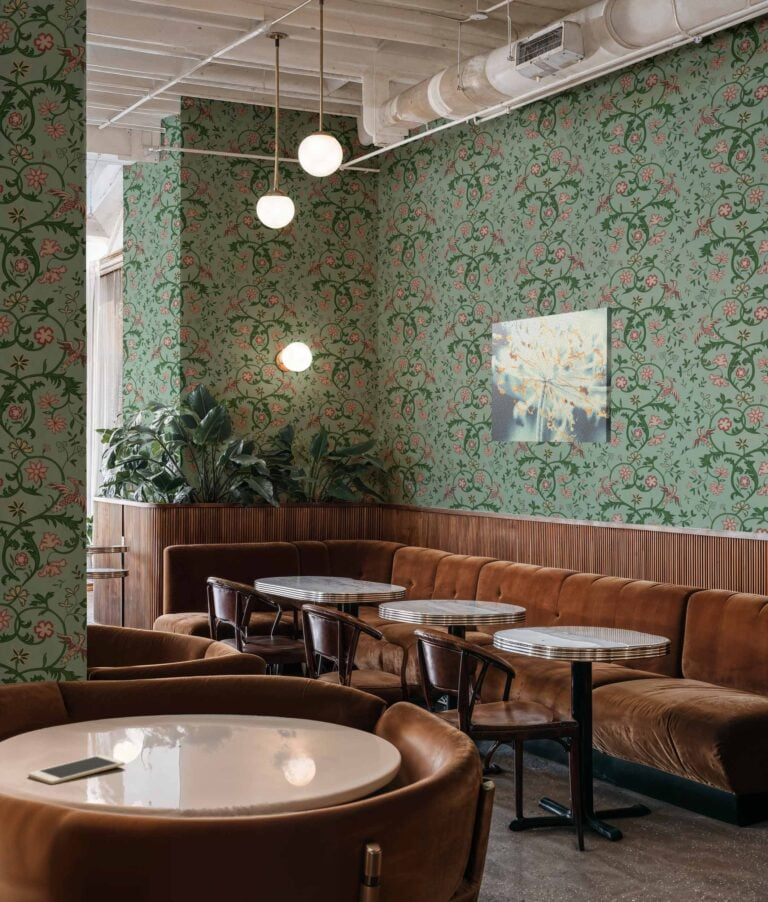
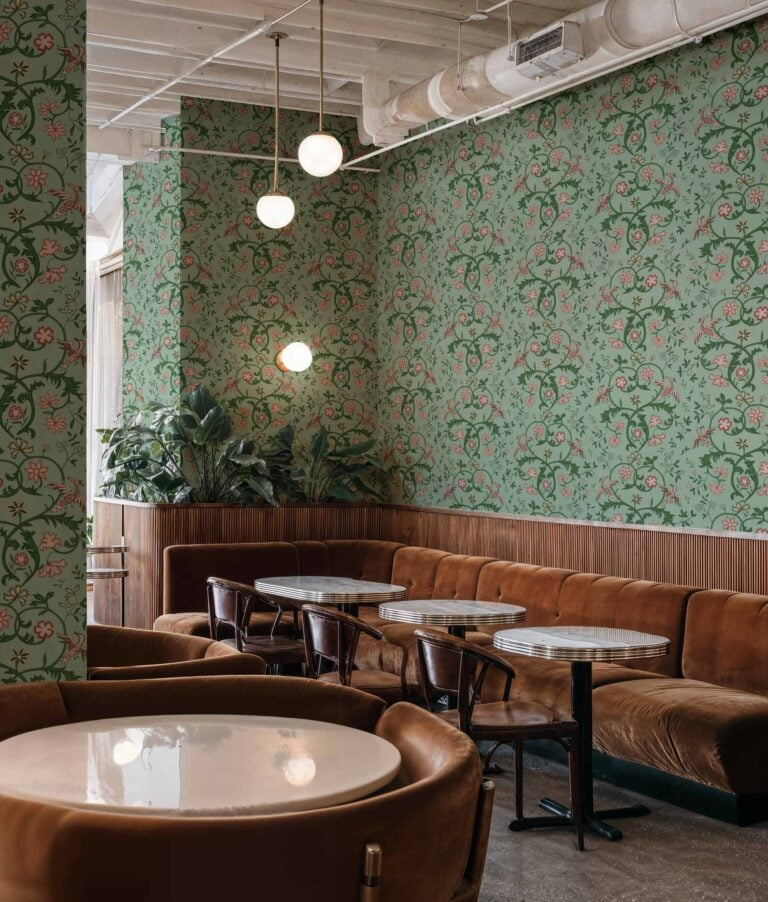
- cell phone [27,754,126,785]
- wall art [491,306,613,444]
